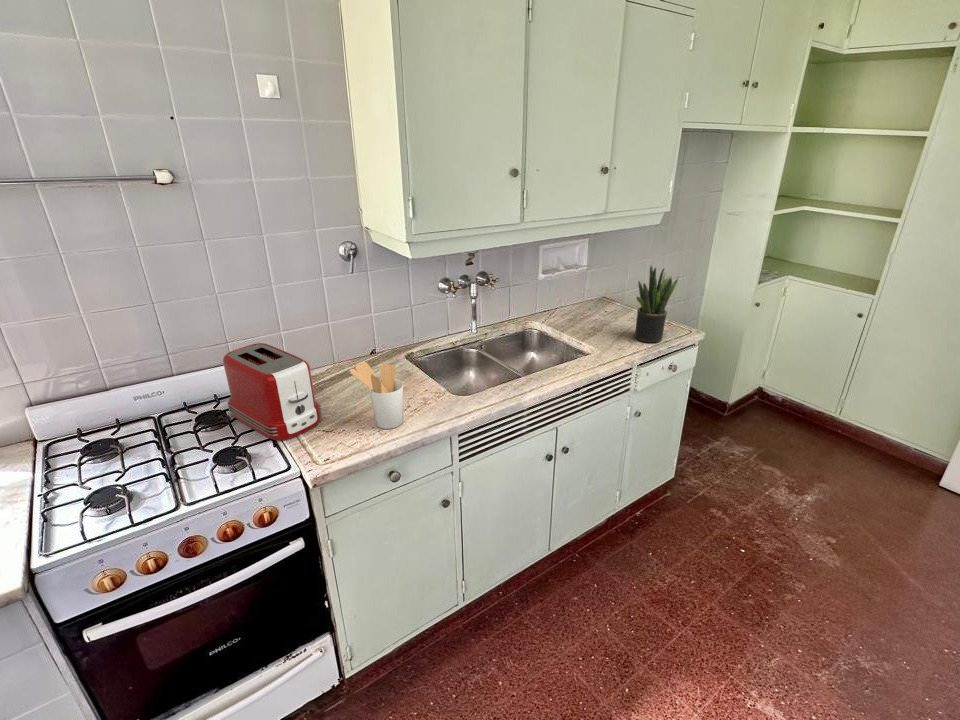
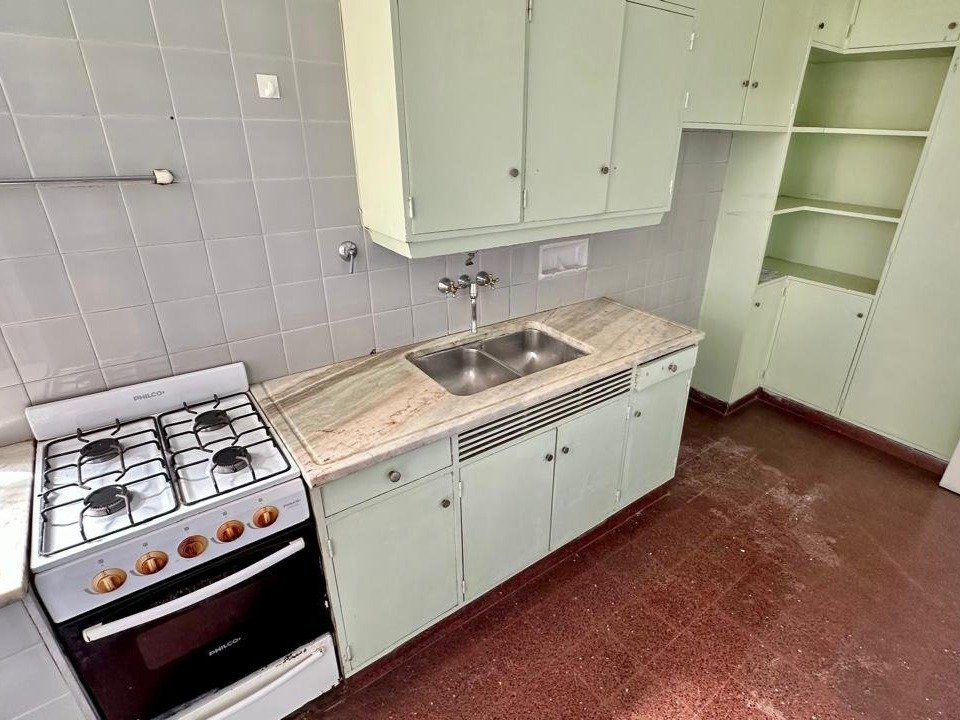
- potted plant [634,264,680,343]
- toaster [222,342,322,441]
- utensil holder [349,361,404,430]
